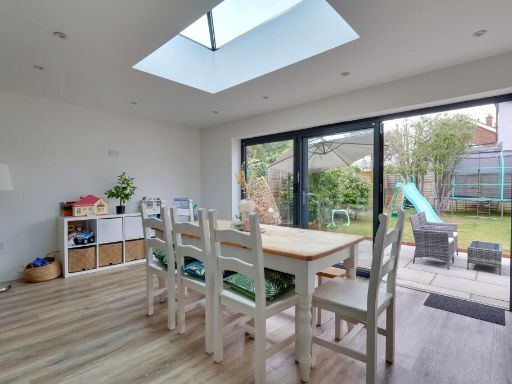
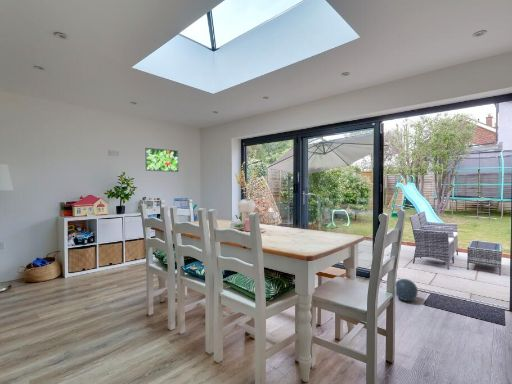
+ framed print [144,147,179,173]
+ ball [395,278,419,302]
